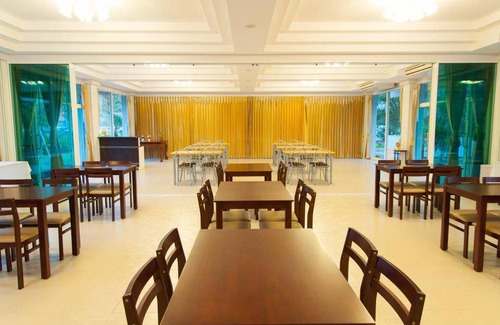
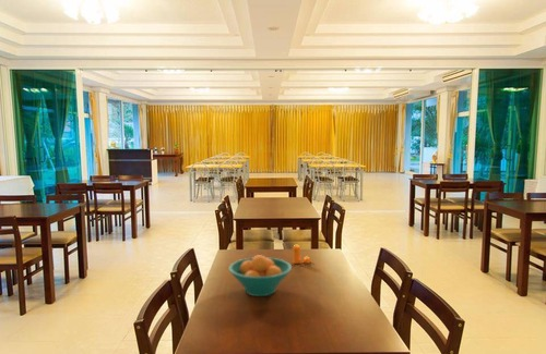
+ pepper shaker [292,244,312,265]
+ fruit bowl [227,254,293,297]
